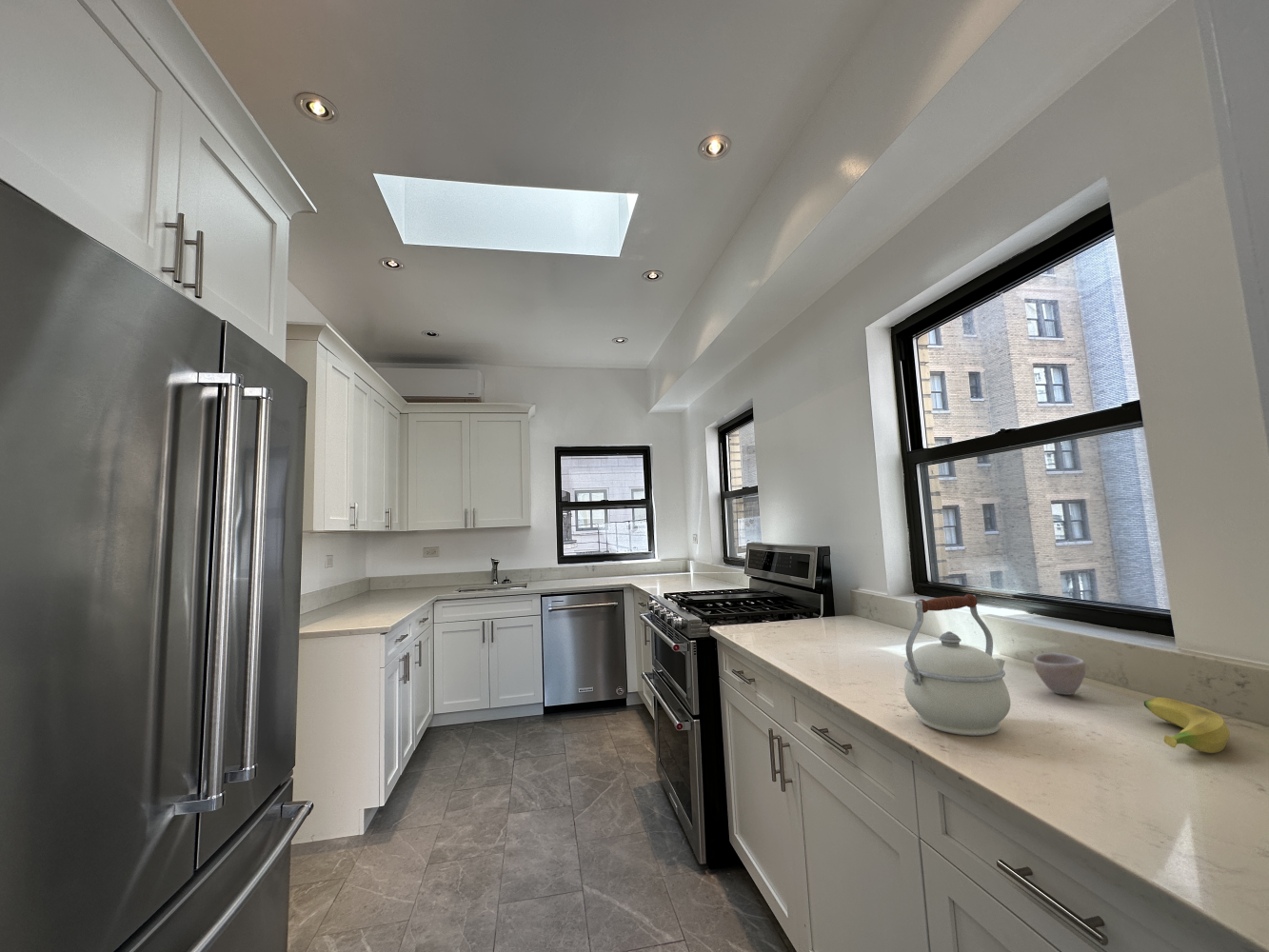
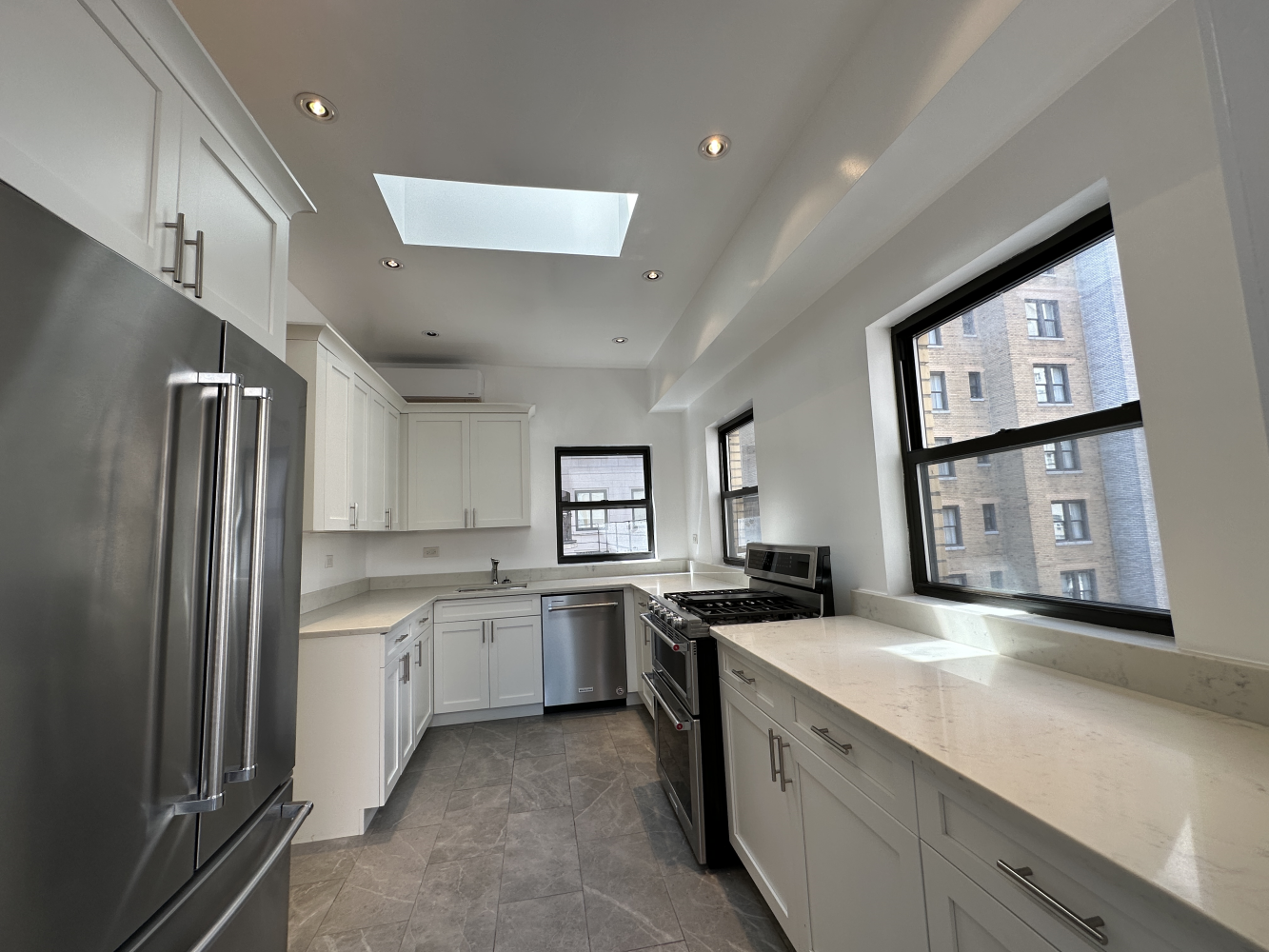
- kettle [903,593,1011,737]
- cup [1033,652,1087,696]
- banana [1143,697,1231,754]
